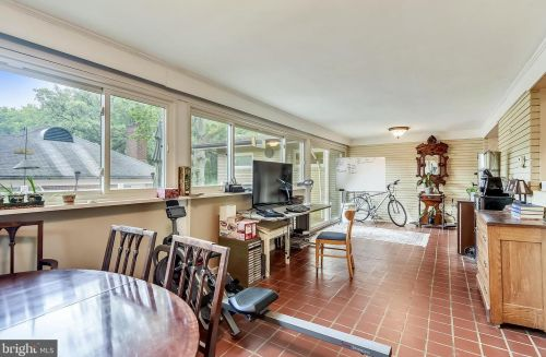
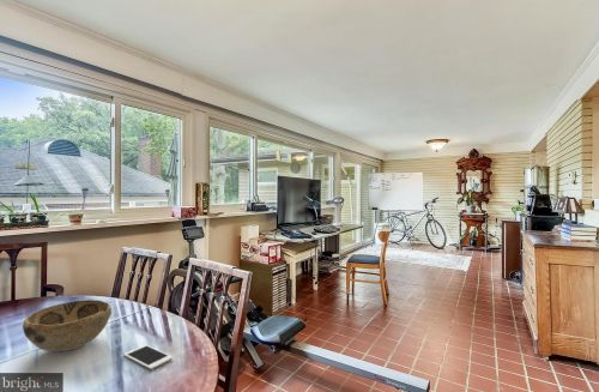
+ cell phone [122,344,174,370]
+ decorative bowl [22,298,113,352]
